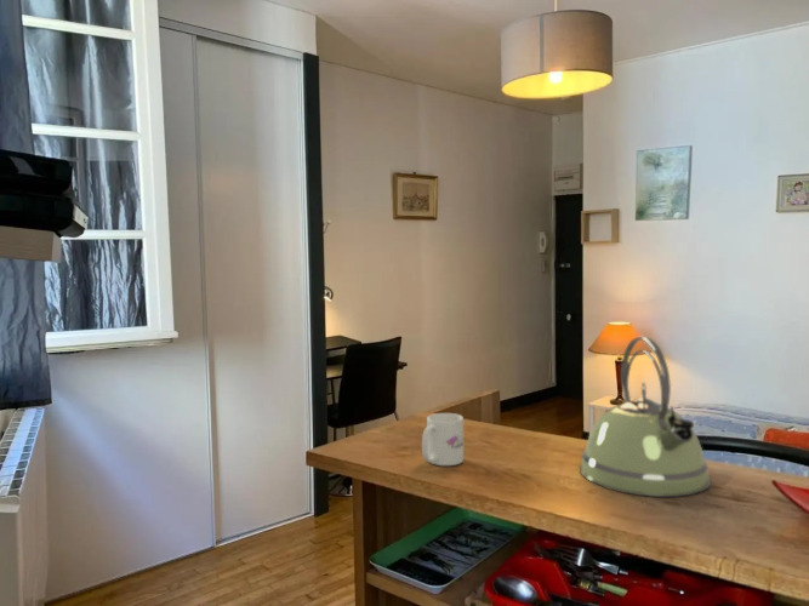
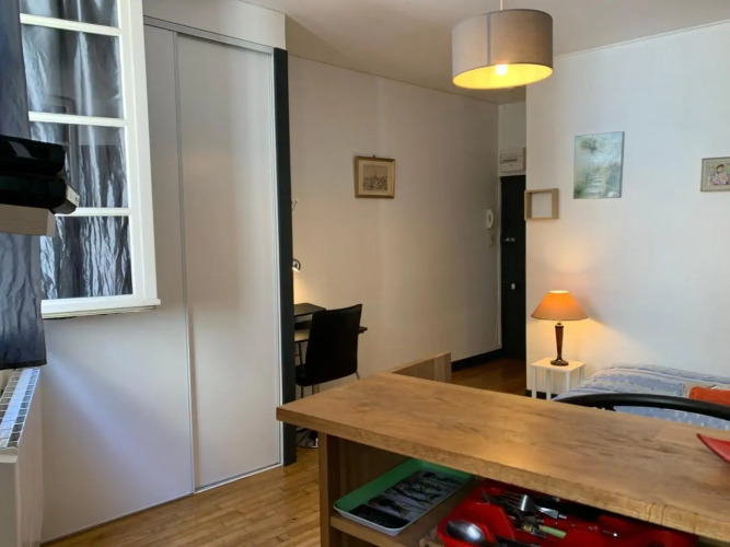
- kettle [579,336,712,498]
- mug [421,412,465,467]
